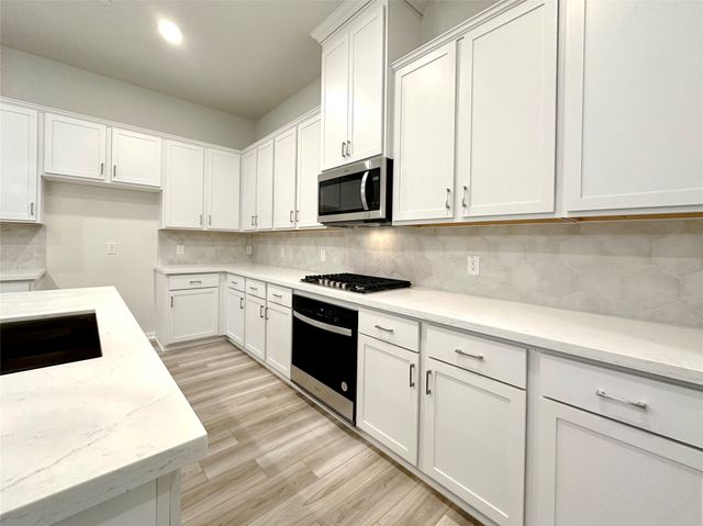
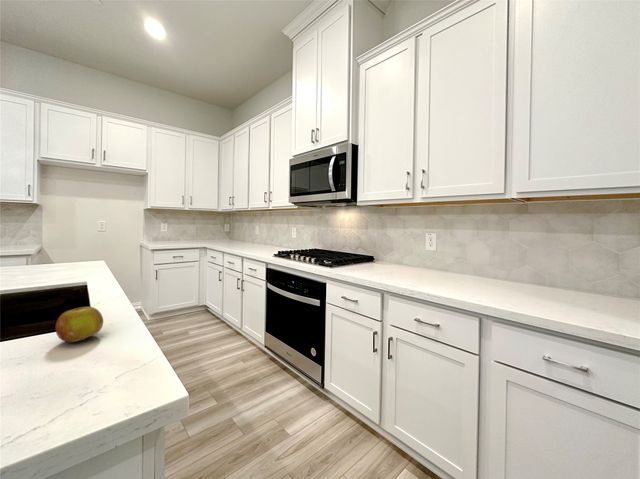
+ fruit [54,306,104,343]
